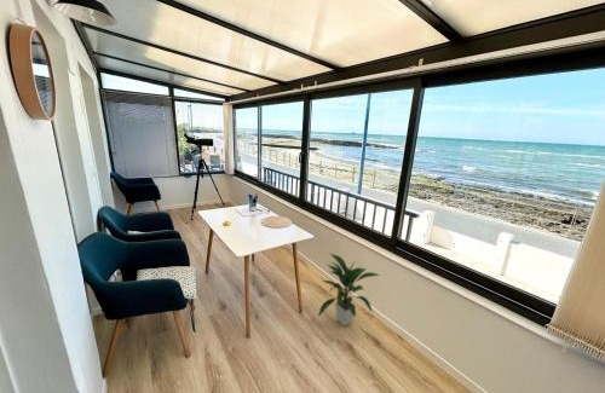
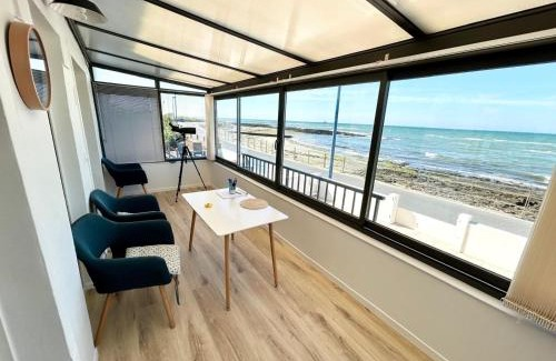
- indoor plant [317,252,381,326]
